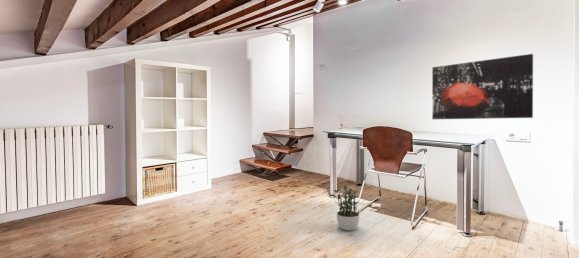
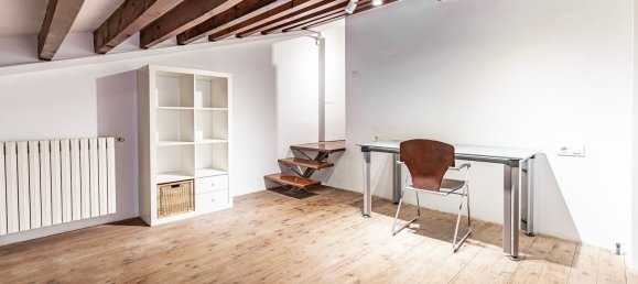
- potted plant [333,184,360,231]
- wall art [431,53,534,120]
